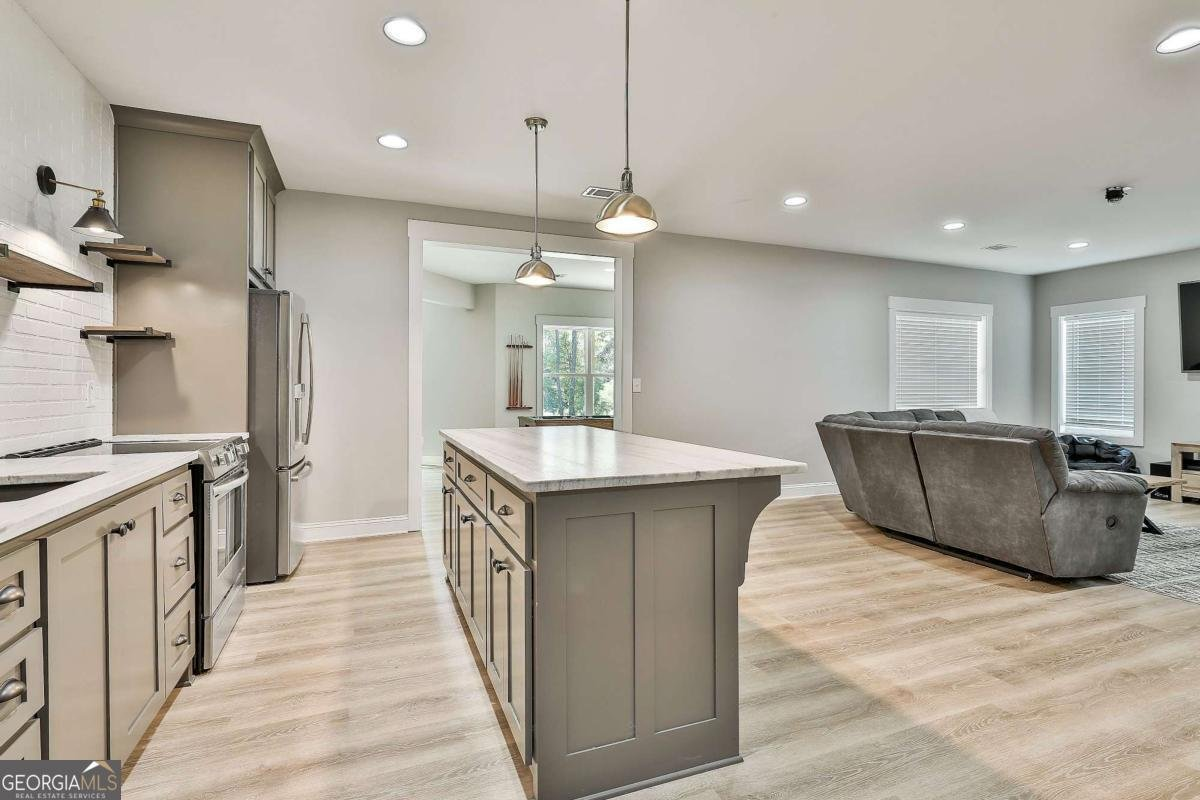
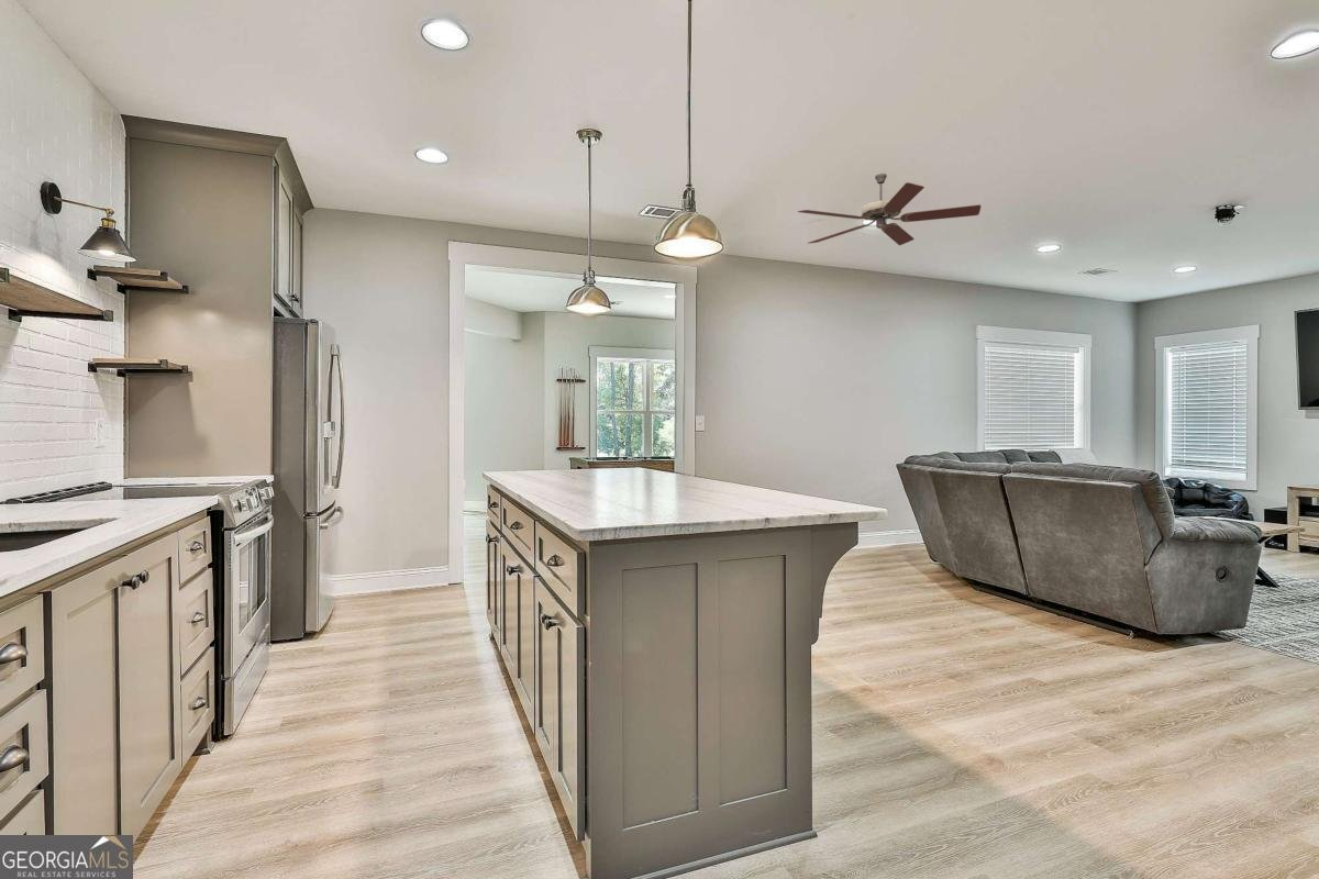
+ ceiling fan [797,173,982,246]
